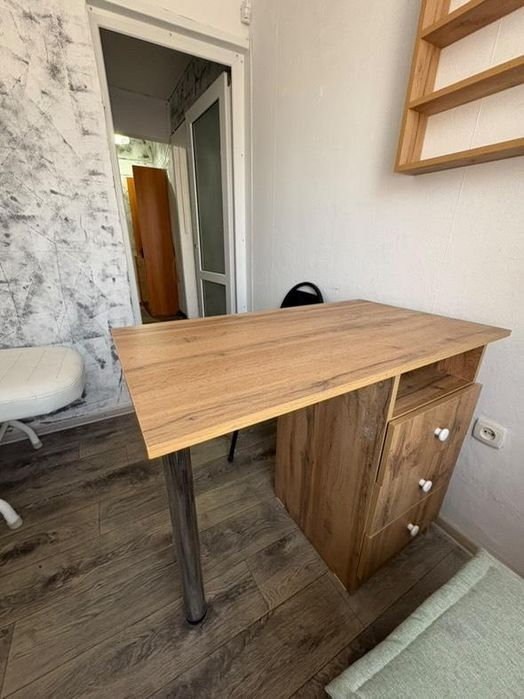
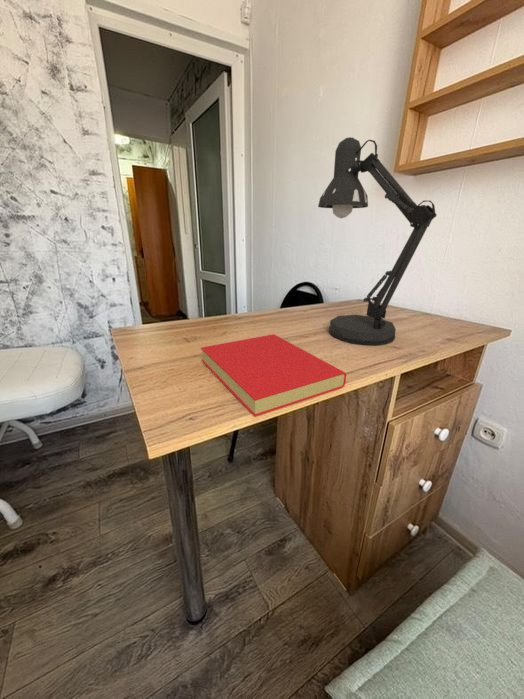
+ desk lamp [317,136,438,346]
+ book [200,333,347,418]
